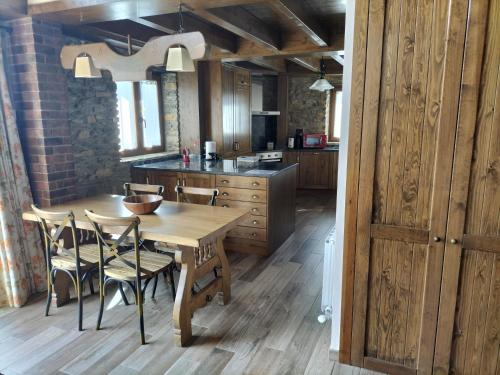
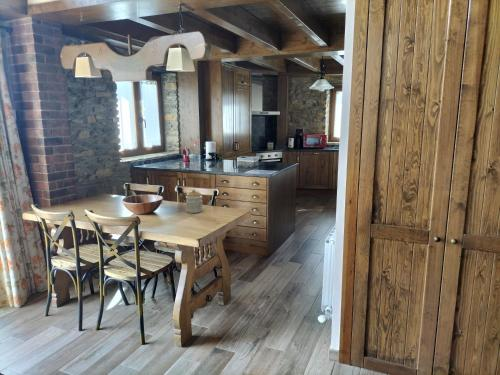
+ jar [185,189,204,214]
